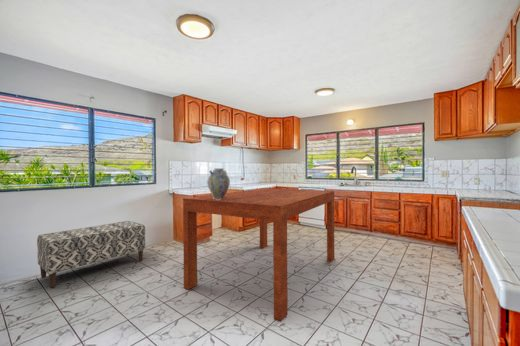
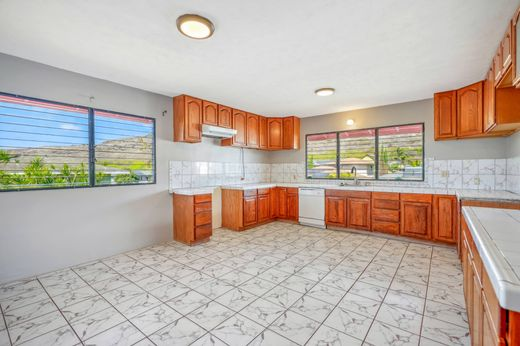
- ceramic jug [206,167,231,200]
- bench [36,220,146,289]
- dining table [182,187,335,323]
